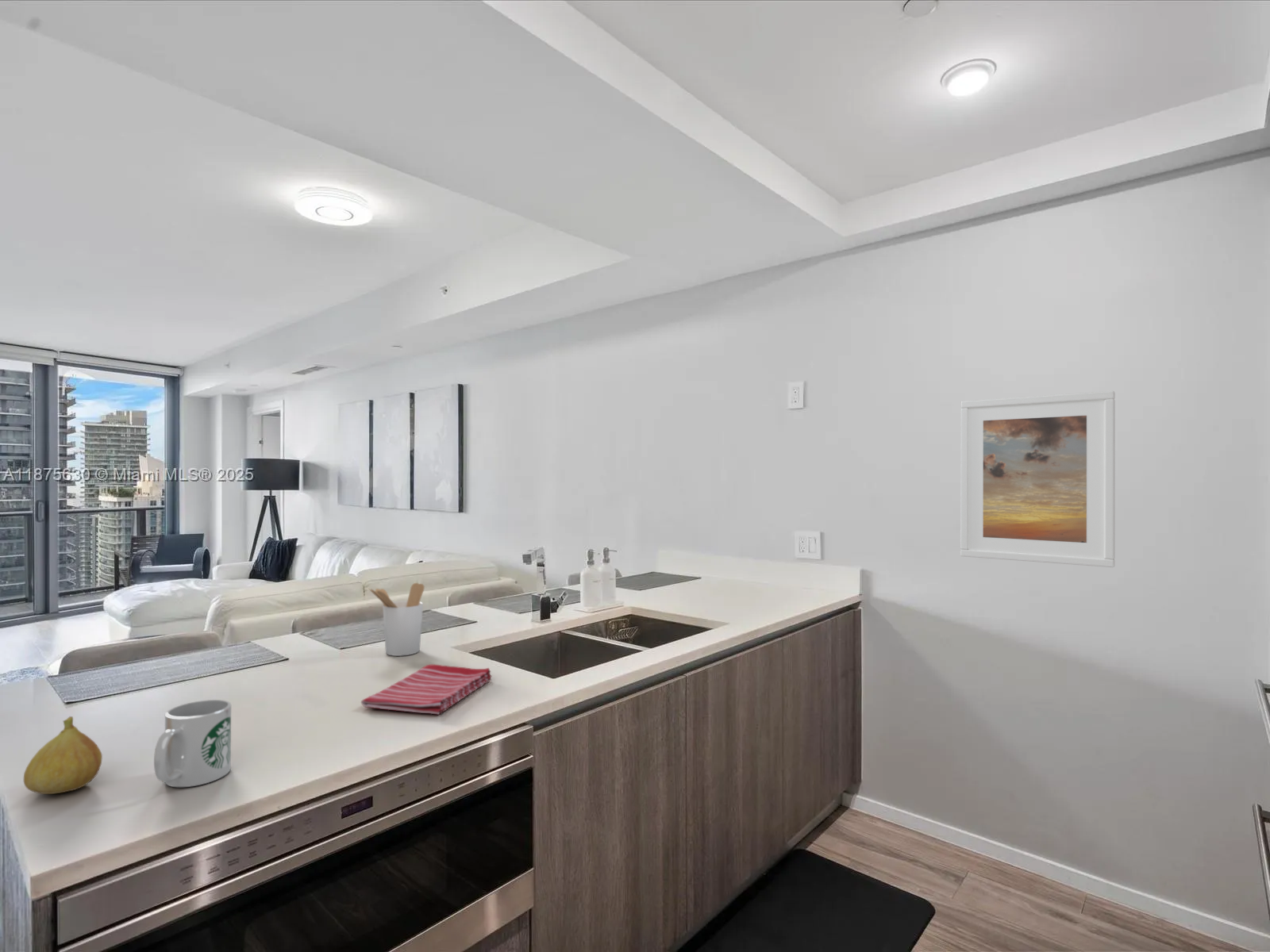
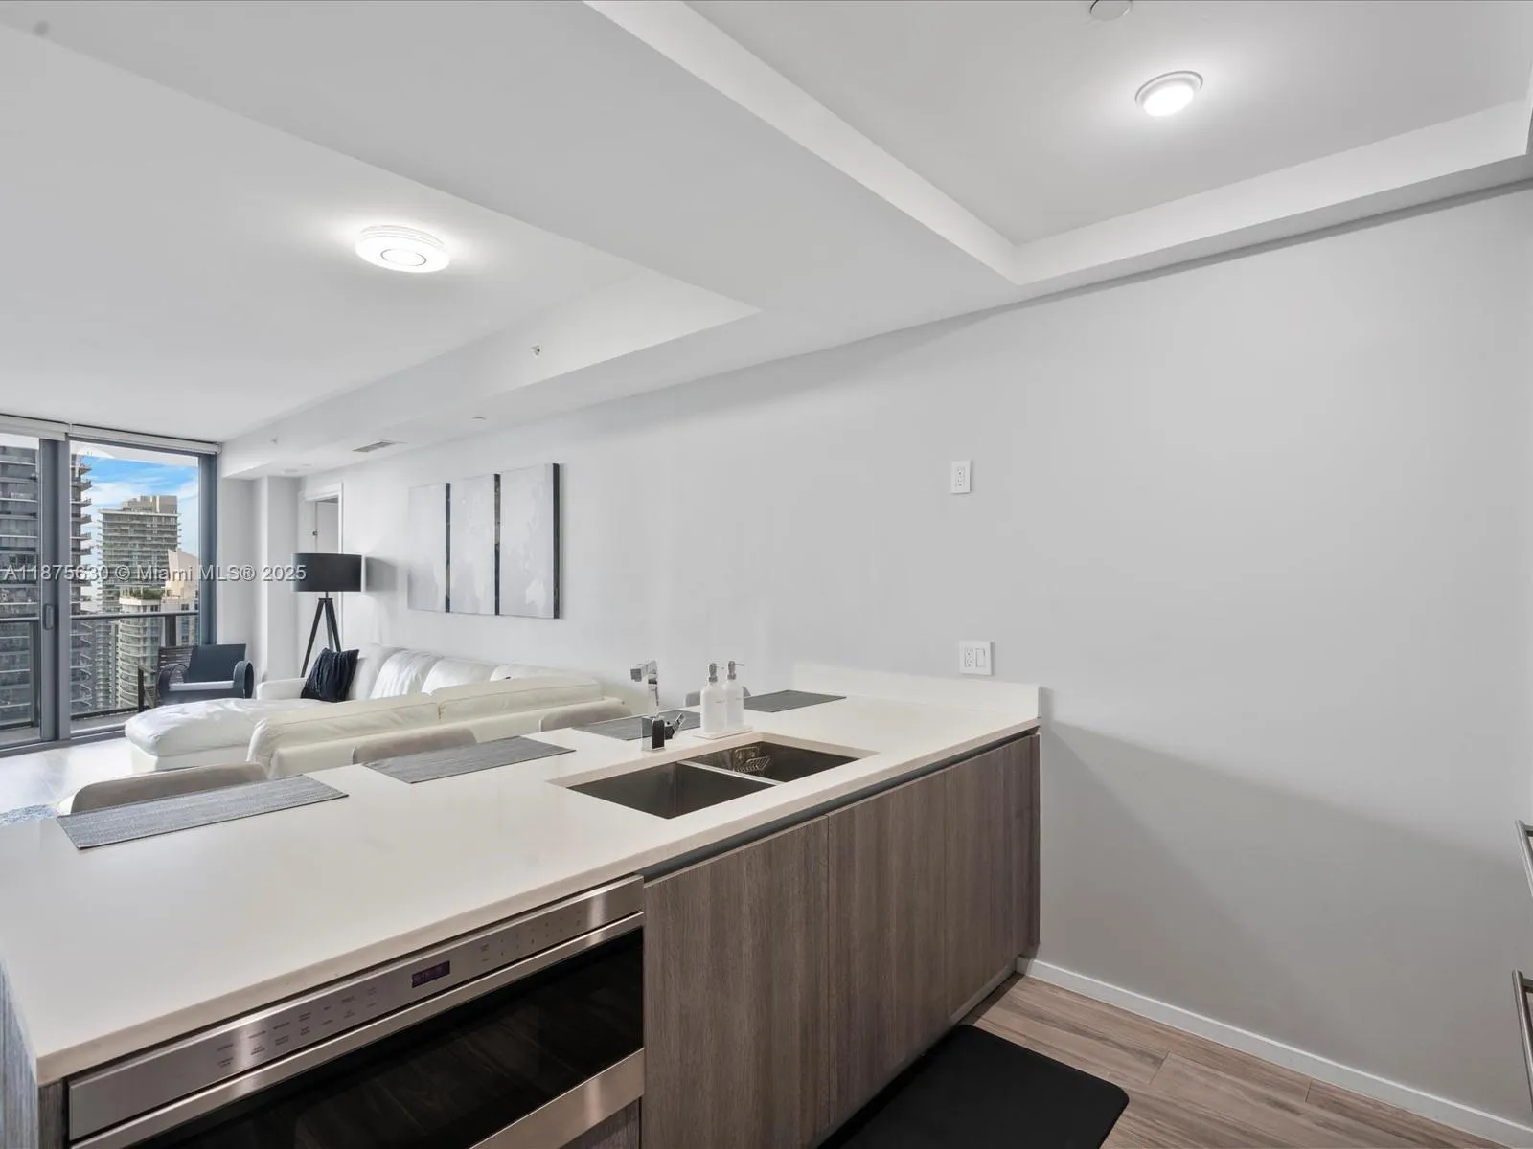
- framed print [960,390,1116,568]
- mug [153,699,232,788]
- utensil holder [368,582,425,657]
- dish towel [360,663,492,716]
- fruit [23,716,103,795]
